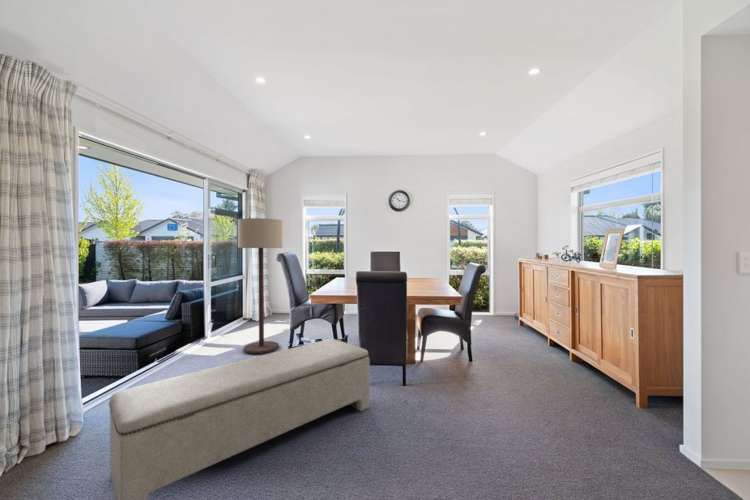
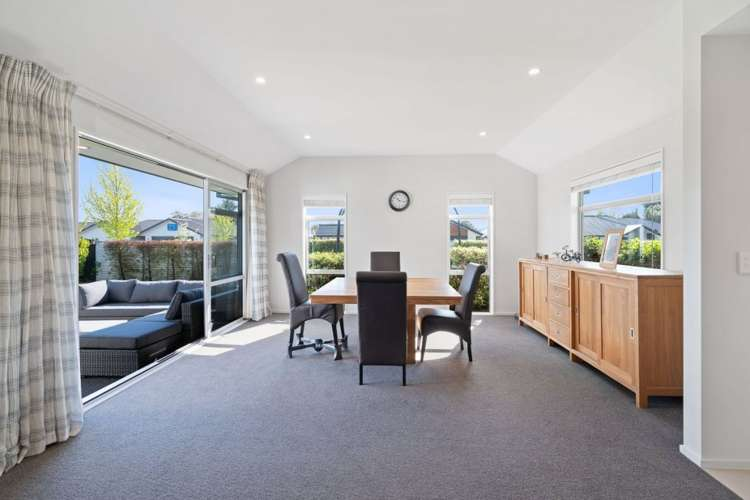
- bench [108,338,371,500]
- floor lamp [237,217,284,355]
